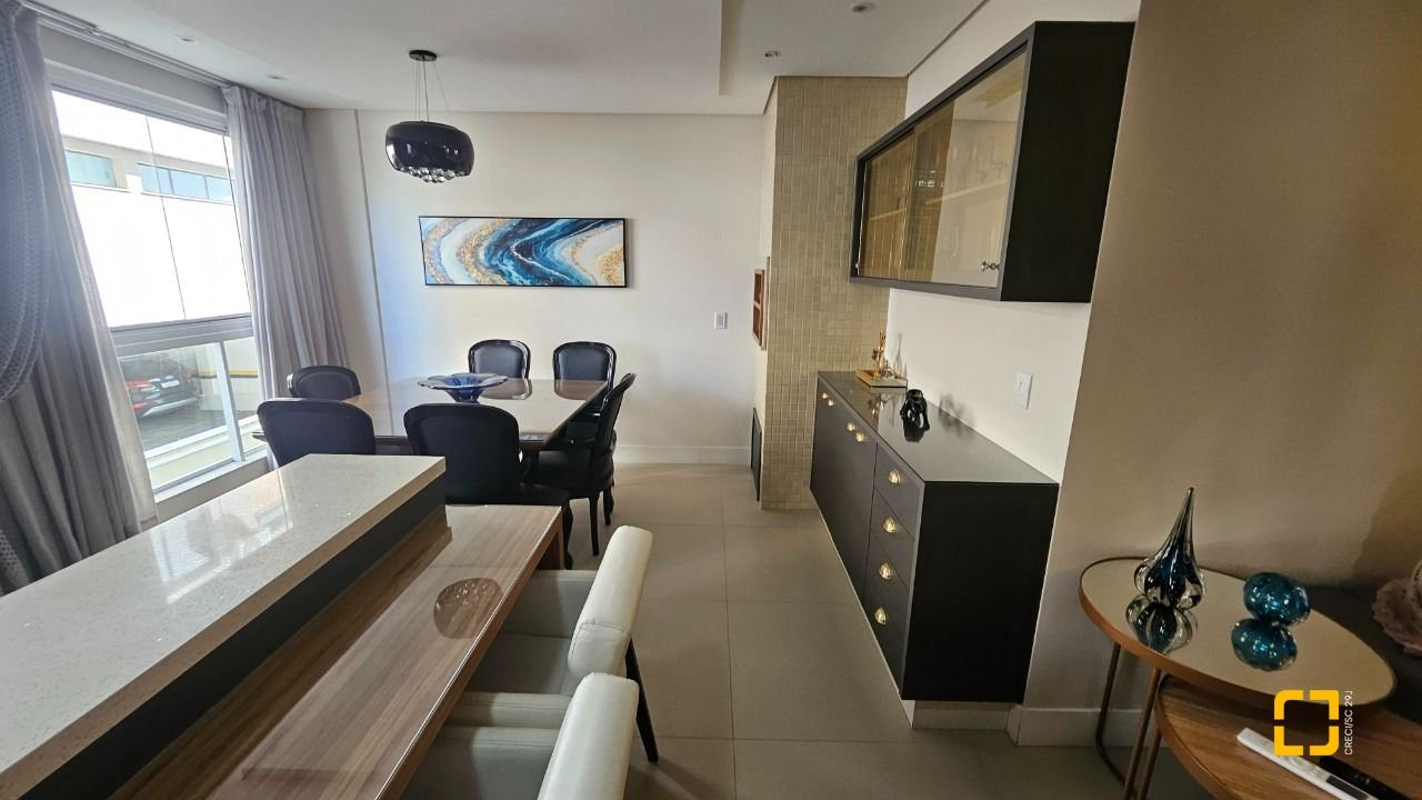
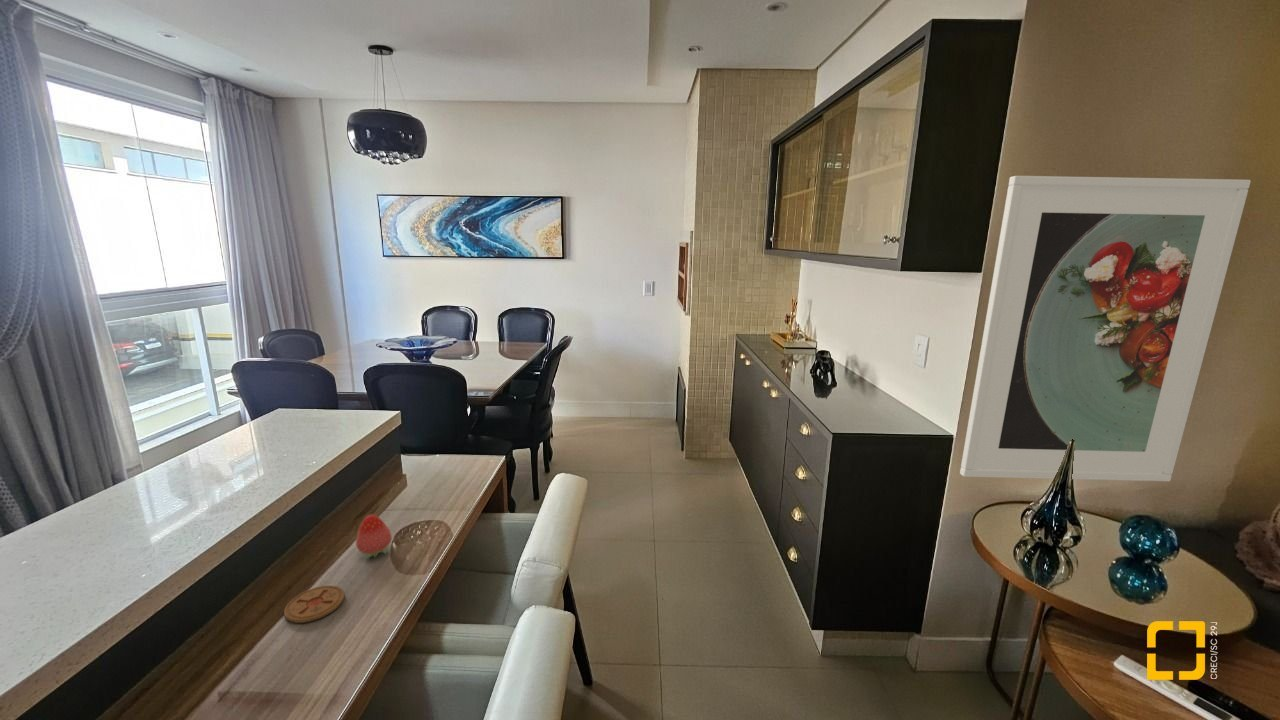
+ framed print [959,175,1252,482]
+ fruit [355,514,392,560]
+ coaster [283,585,345,624]
